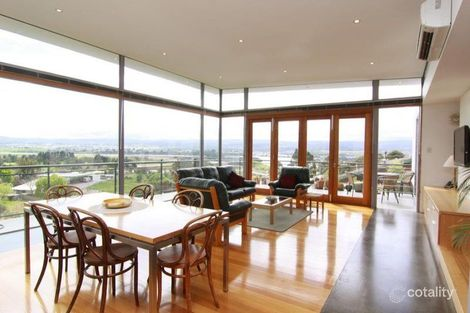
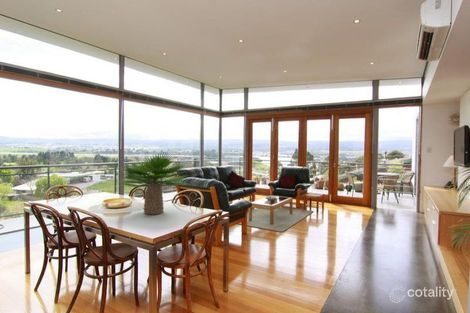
+ potted plant [116,151,189,215]
